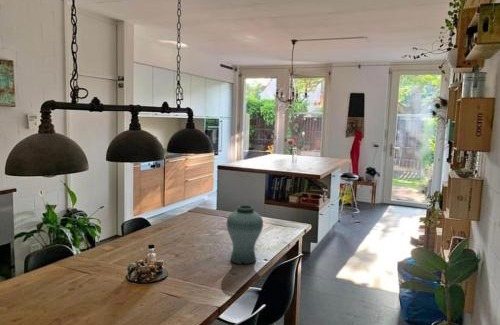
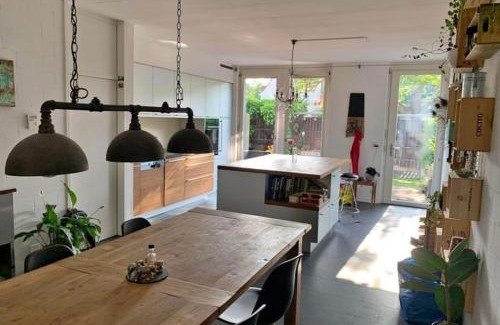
- vase [226,204,264,265]
